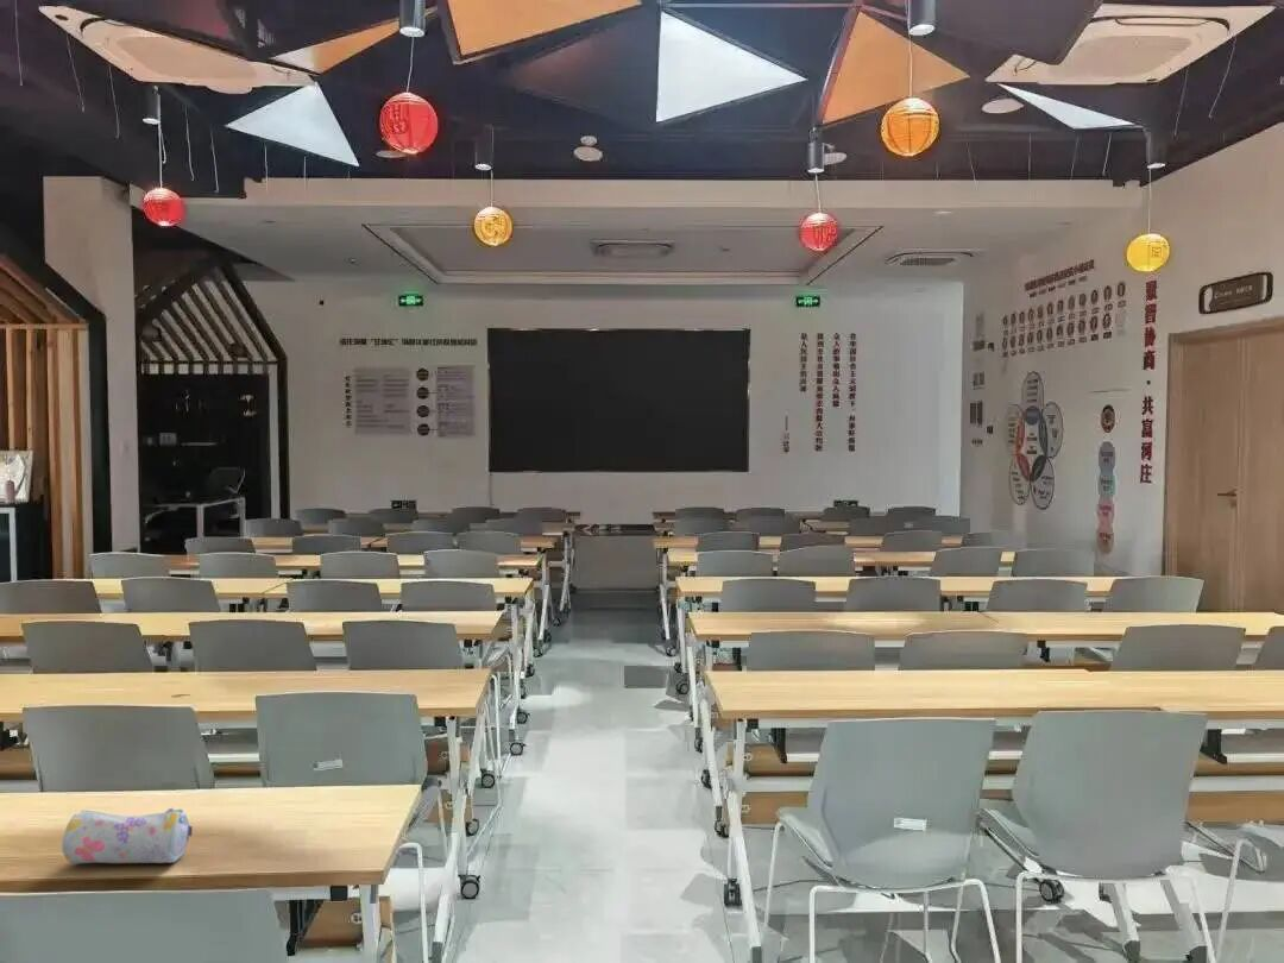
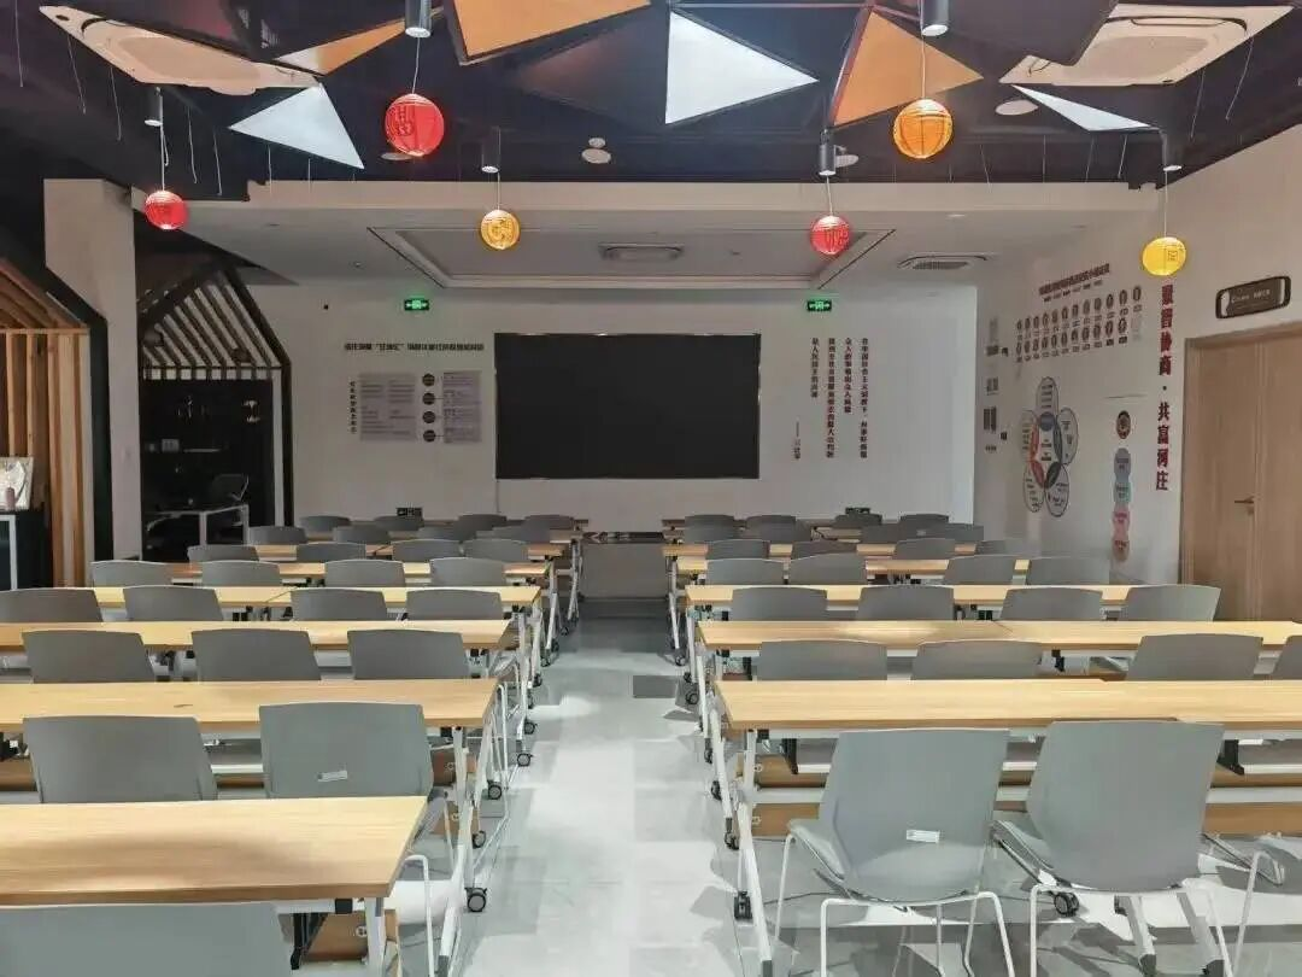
- pencil case [61,807,194,864]
